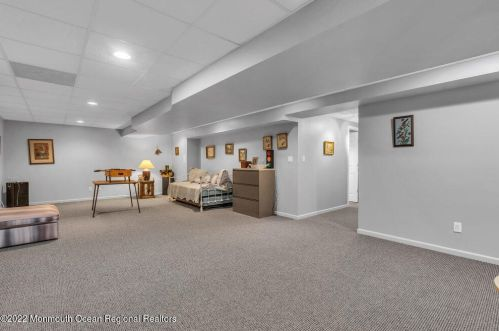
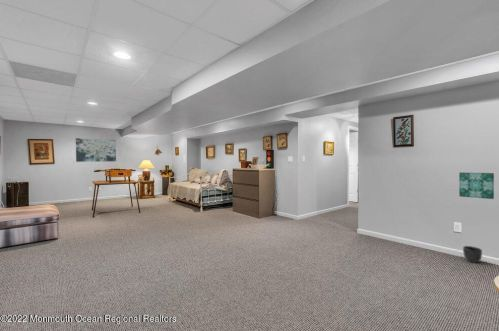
+ wall art [458,171,495,200]
+ planter [462,245,483,264]
+ wall art [75,137,117,163]
